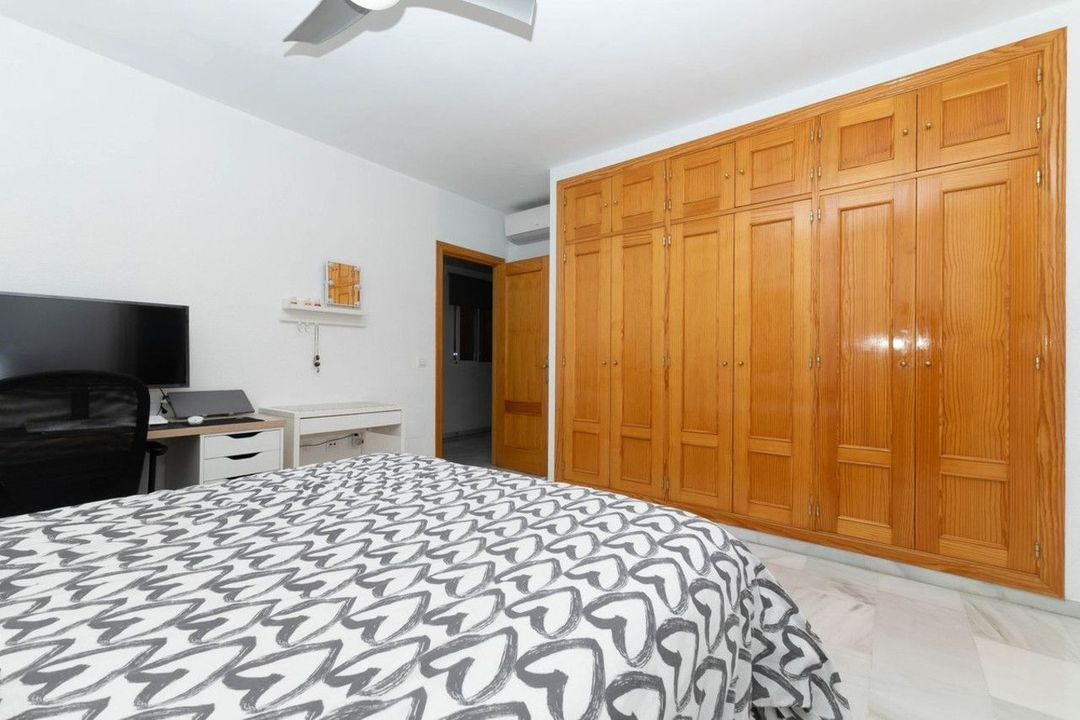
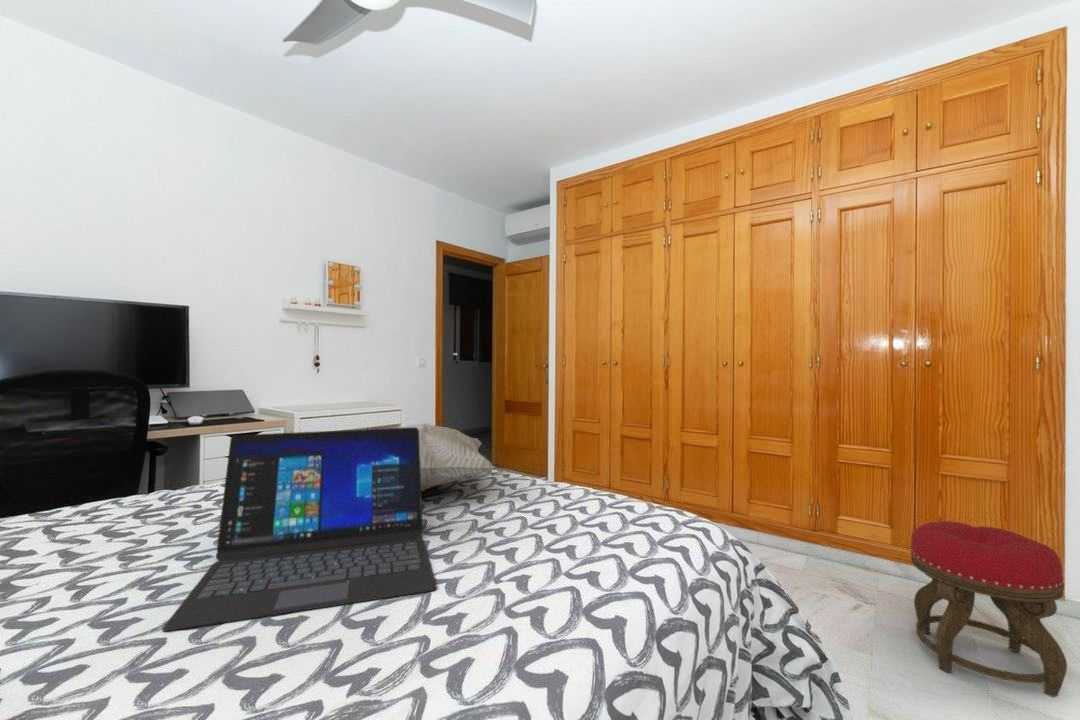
+ laptop [161,427,438,632]
+ stool [910,520,1068,698]
+ decorative pillow [399,422,495,493]
